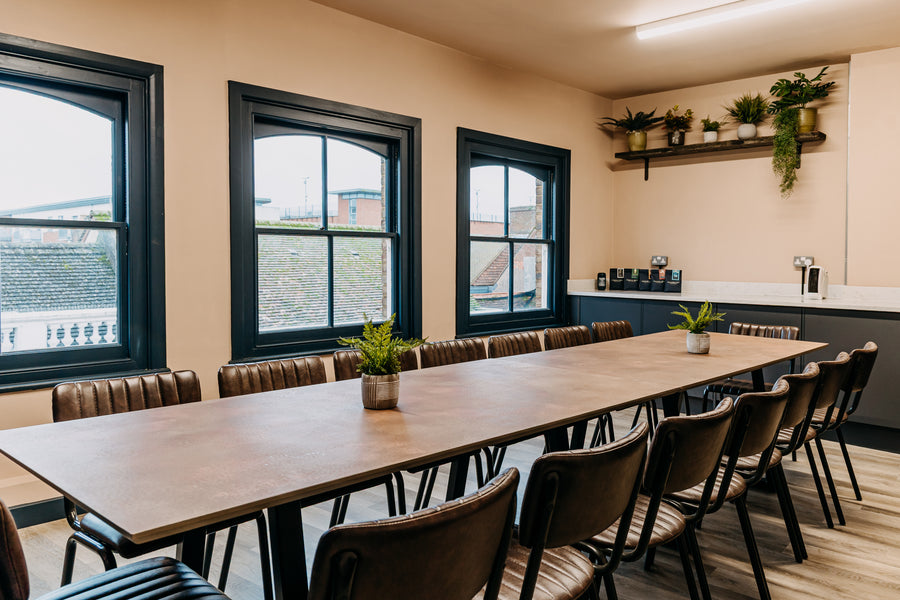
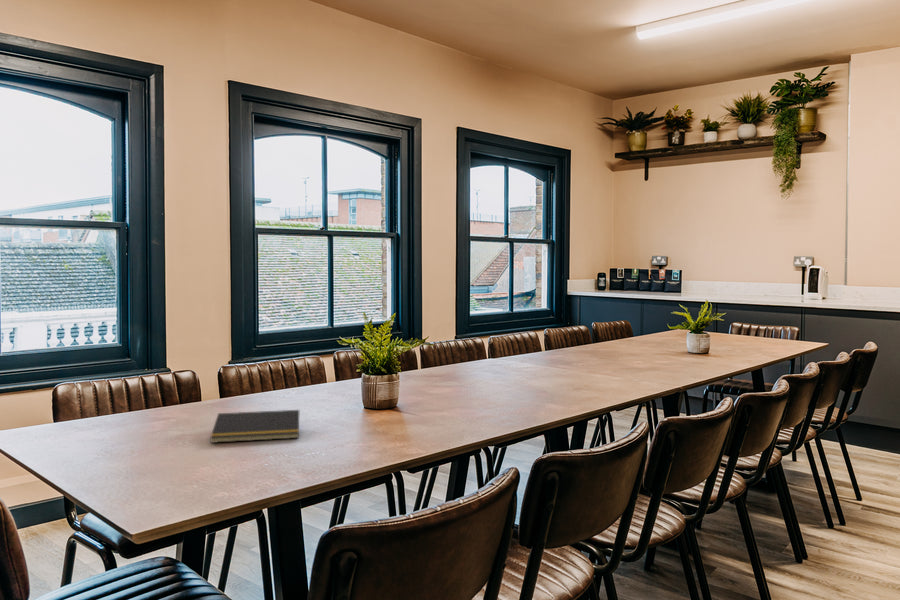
+ notepad [209,409,300,444]
